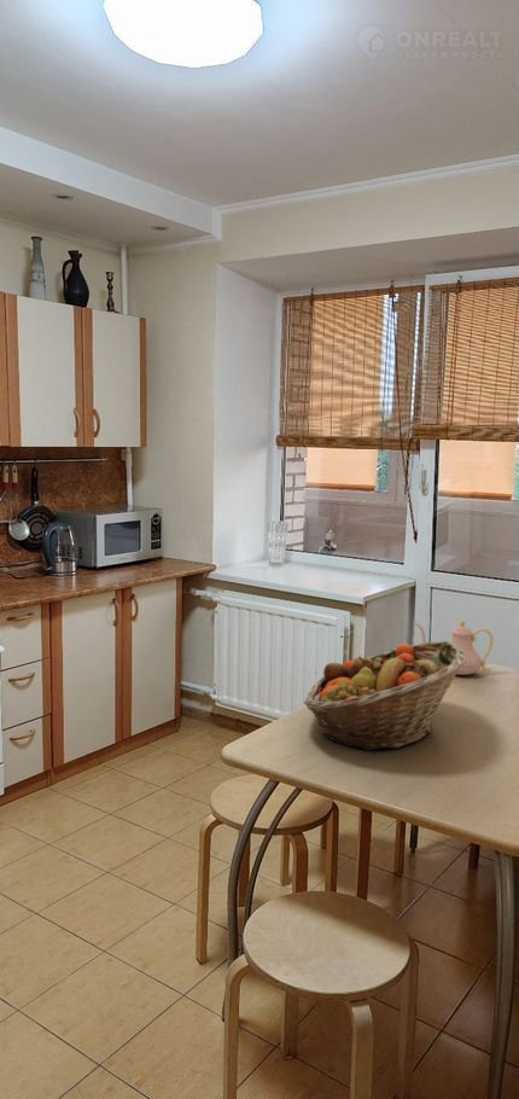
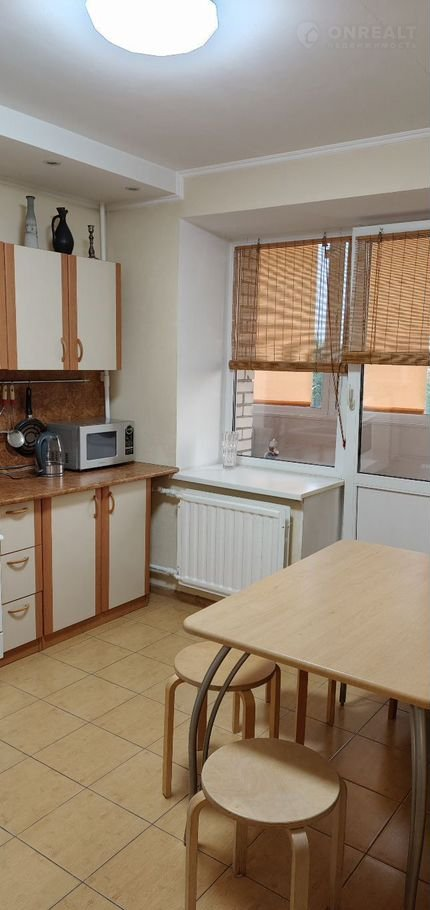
- fruit basket [303,640,466,752]
- teapot [413,618,494,676]
